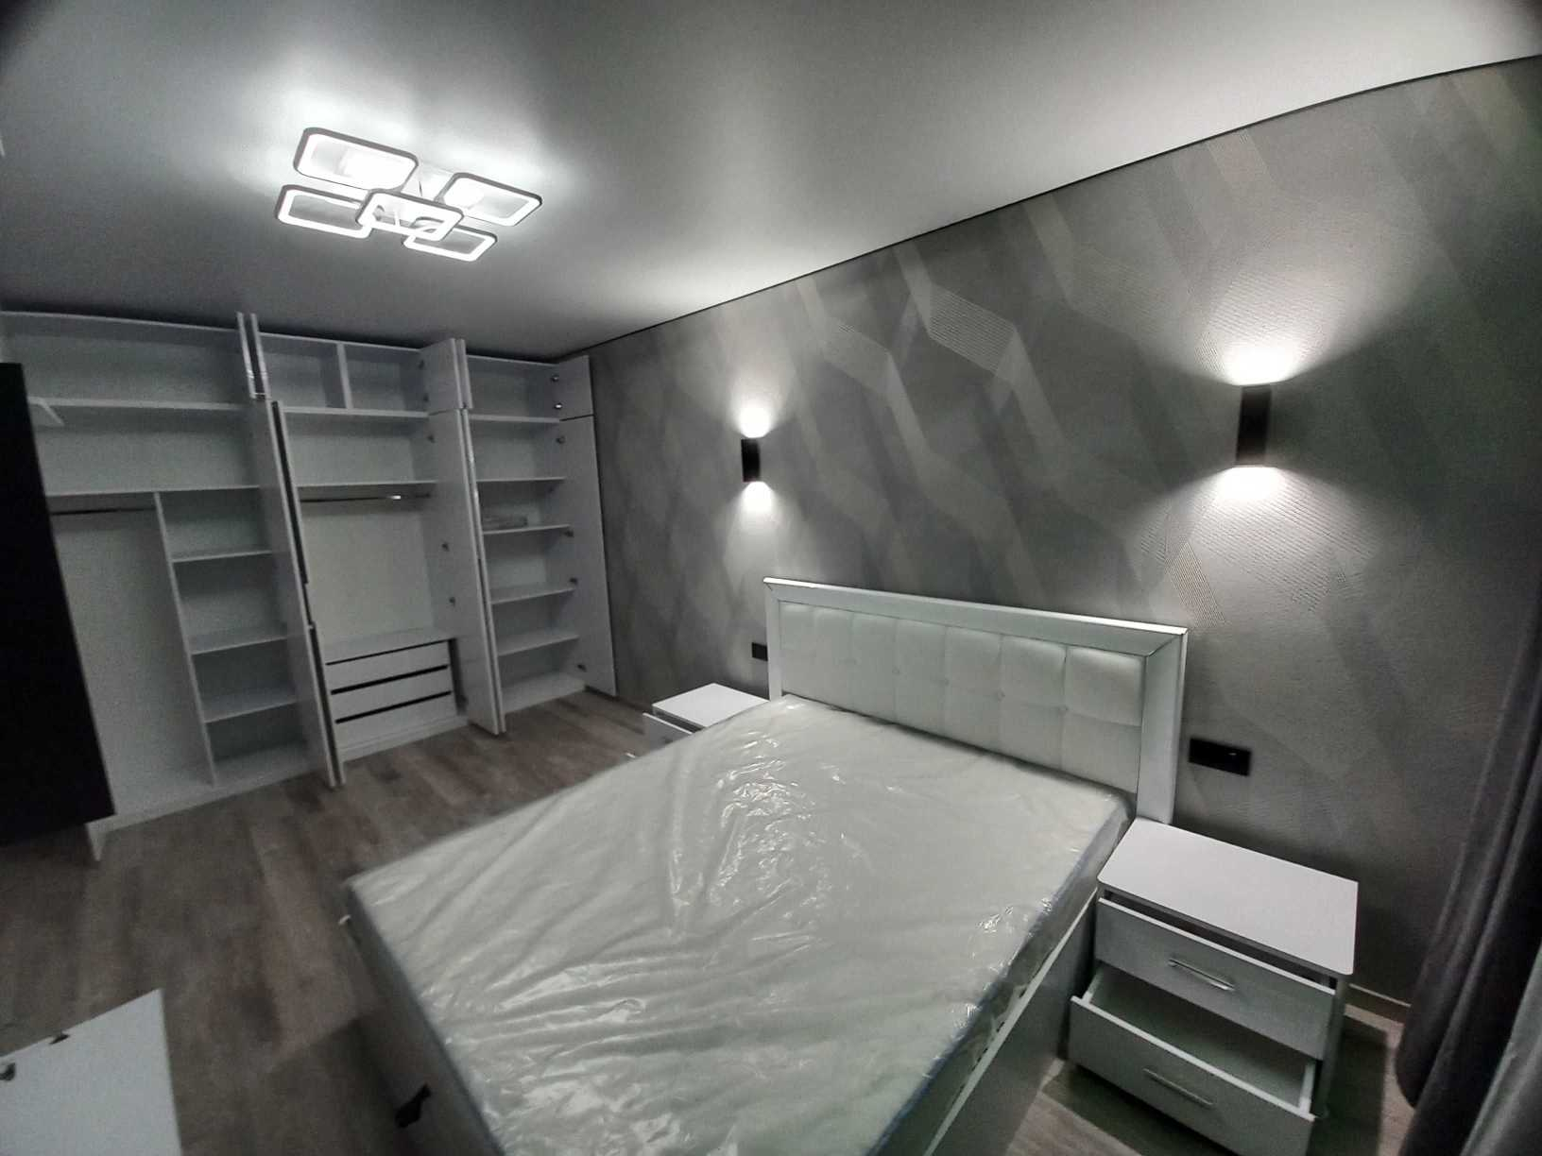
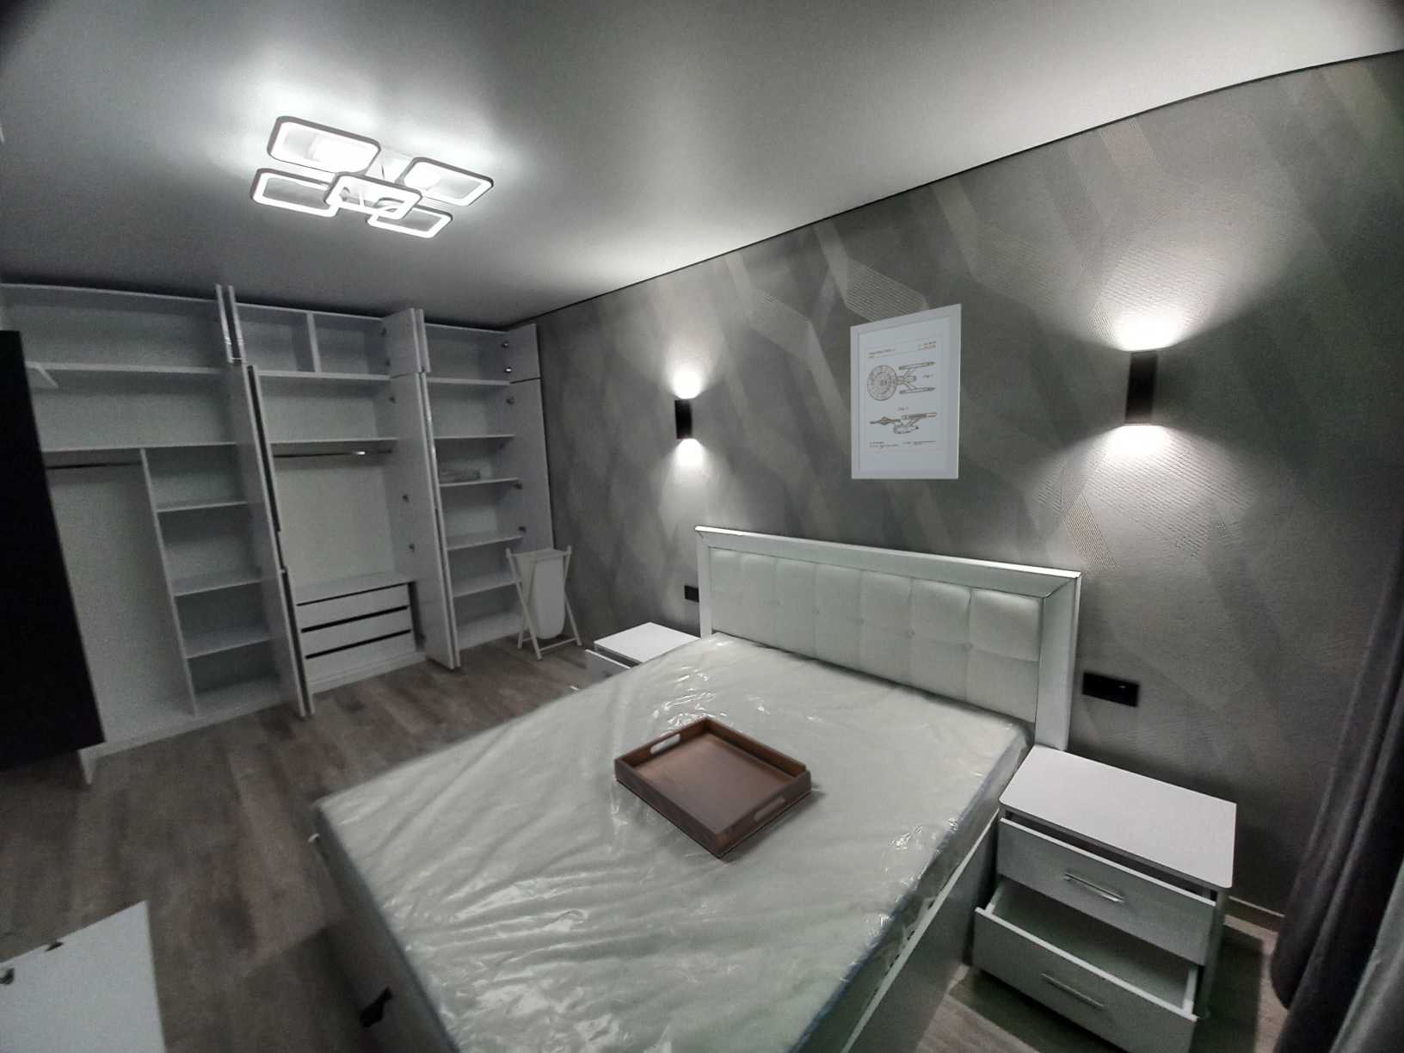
+ serving tray [614,715,813,858]
+ wall art [850,303,962,480]
+ laundry hamper [505,544,583,660]
